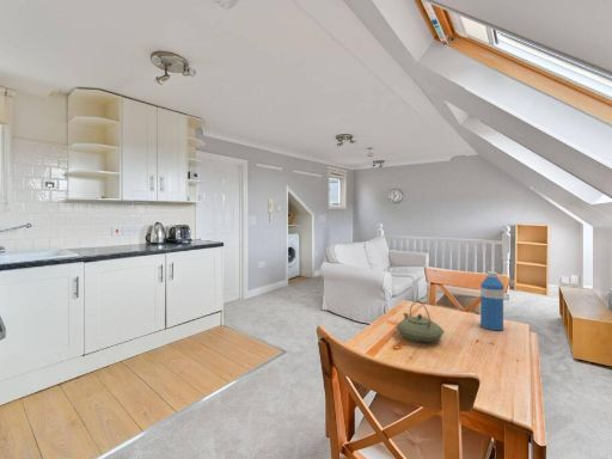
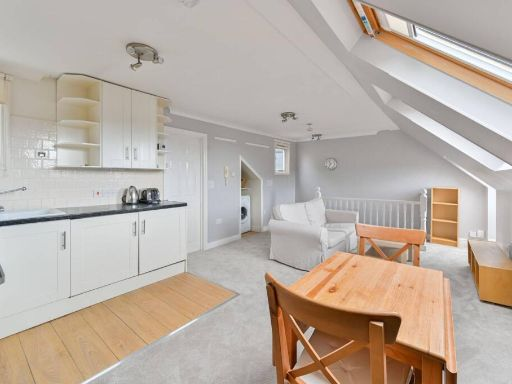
- water bottle [479,270,504,331]
- teapot [396,300,445,343]
